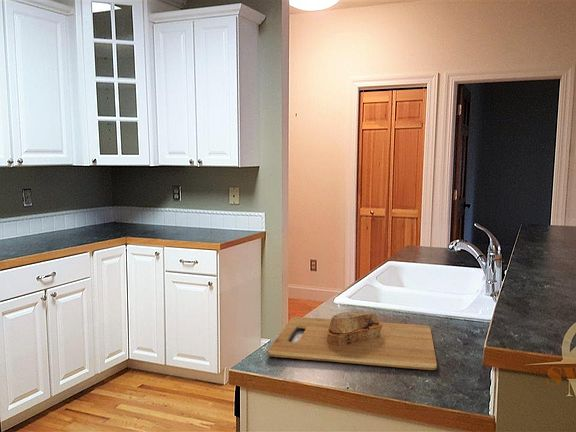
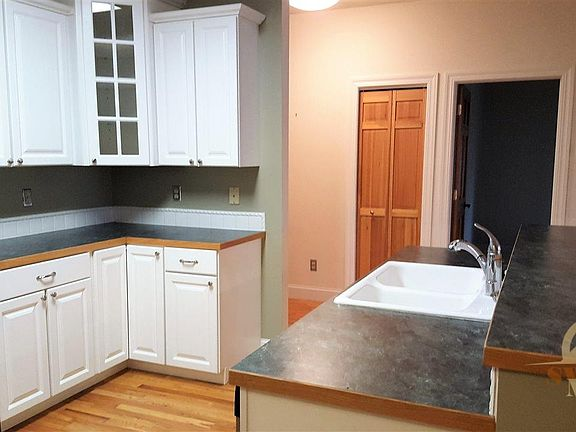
- cutting board [267,310,438,371]
